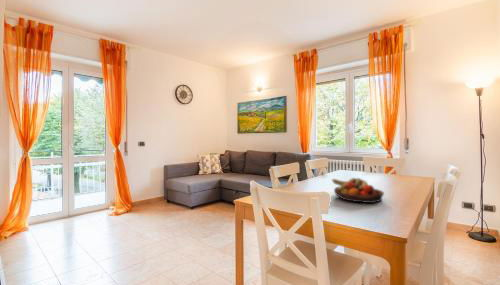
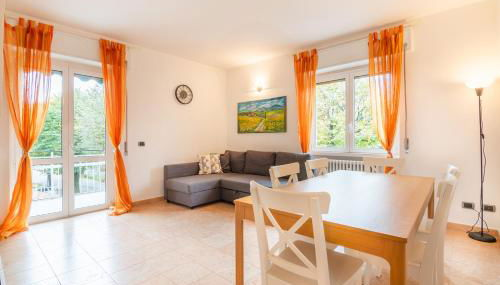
- fruit bowl [331,177,385,204]
